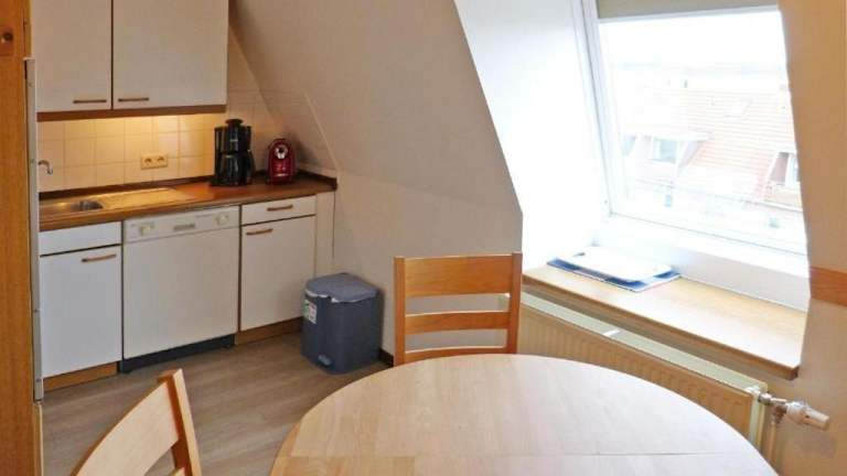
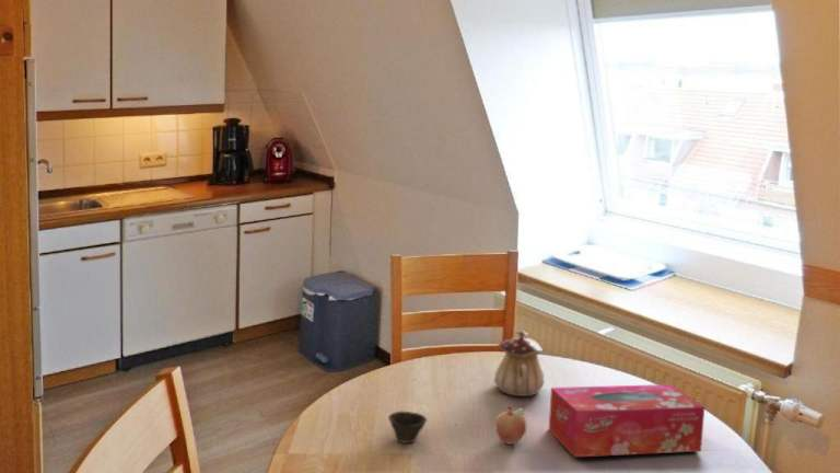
+ tissue box [548,383,705,458]
+ fruit [494,405,528,446]
+ cup [387,411,429,443]
+ teapot [493,330,546,397]
